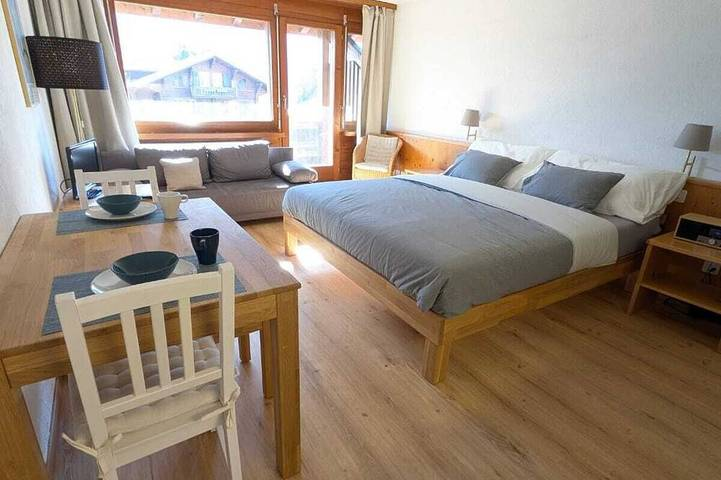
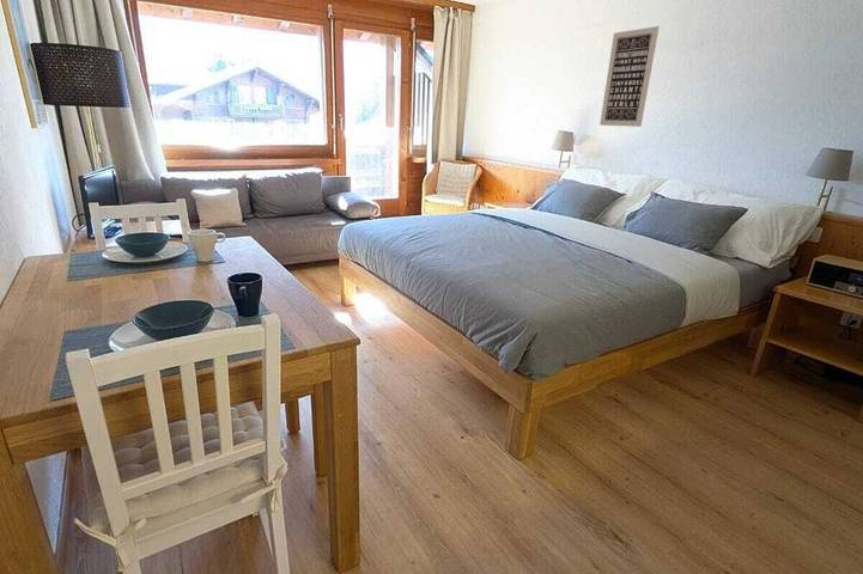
+ wall art [598,25,661,128]
